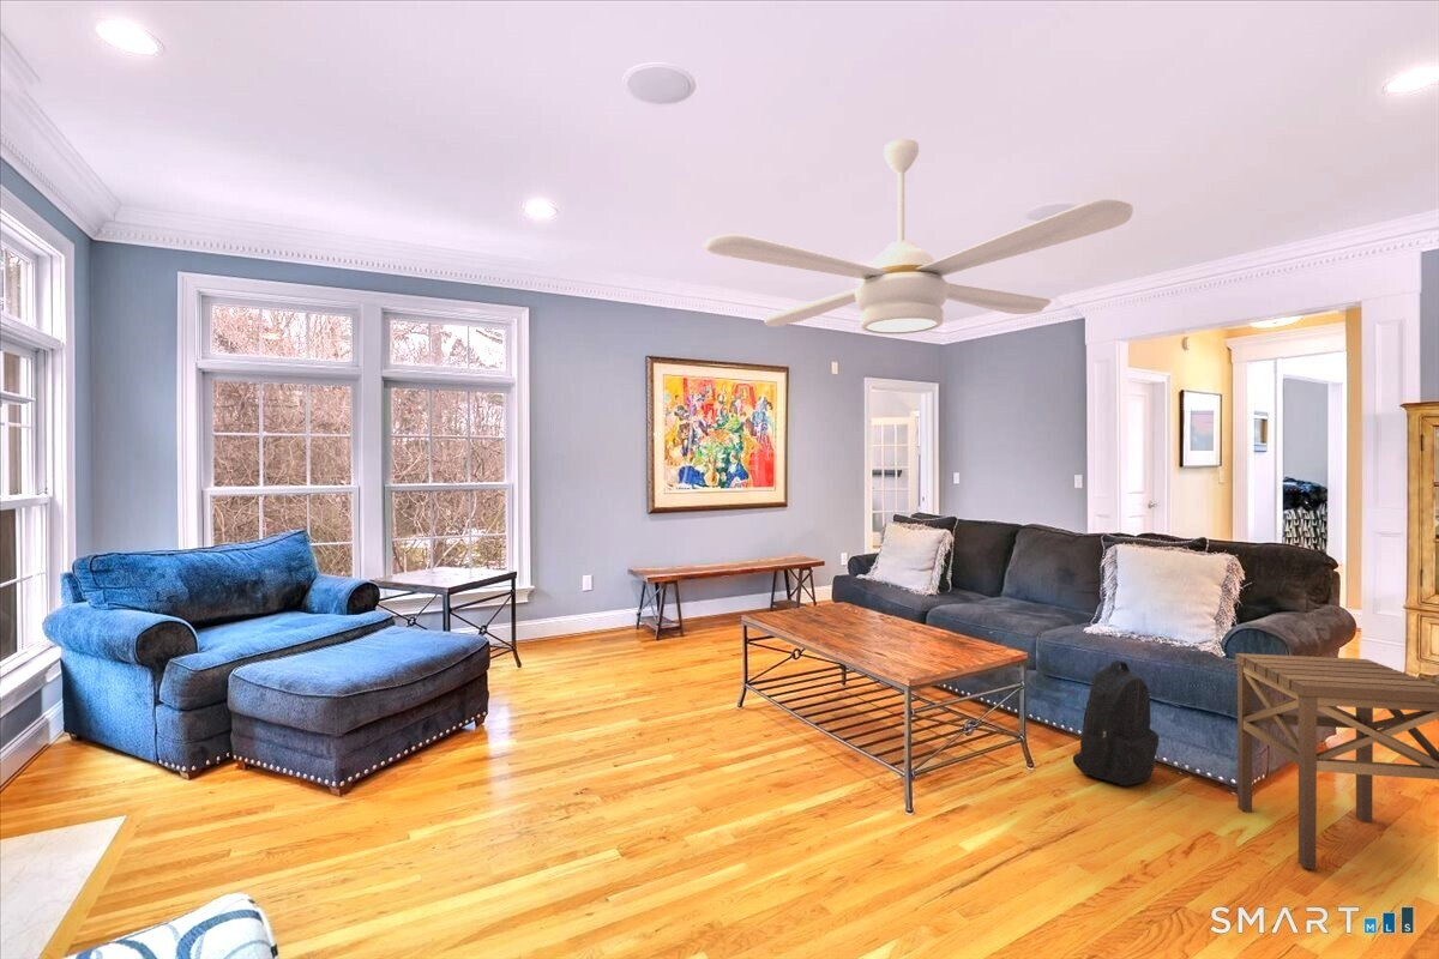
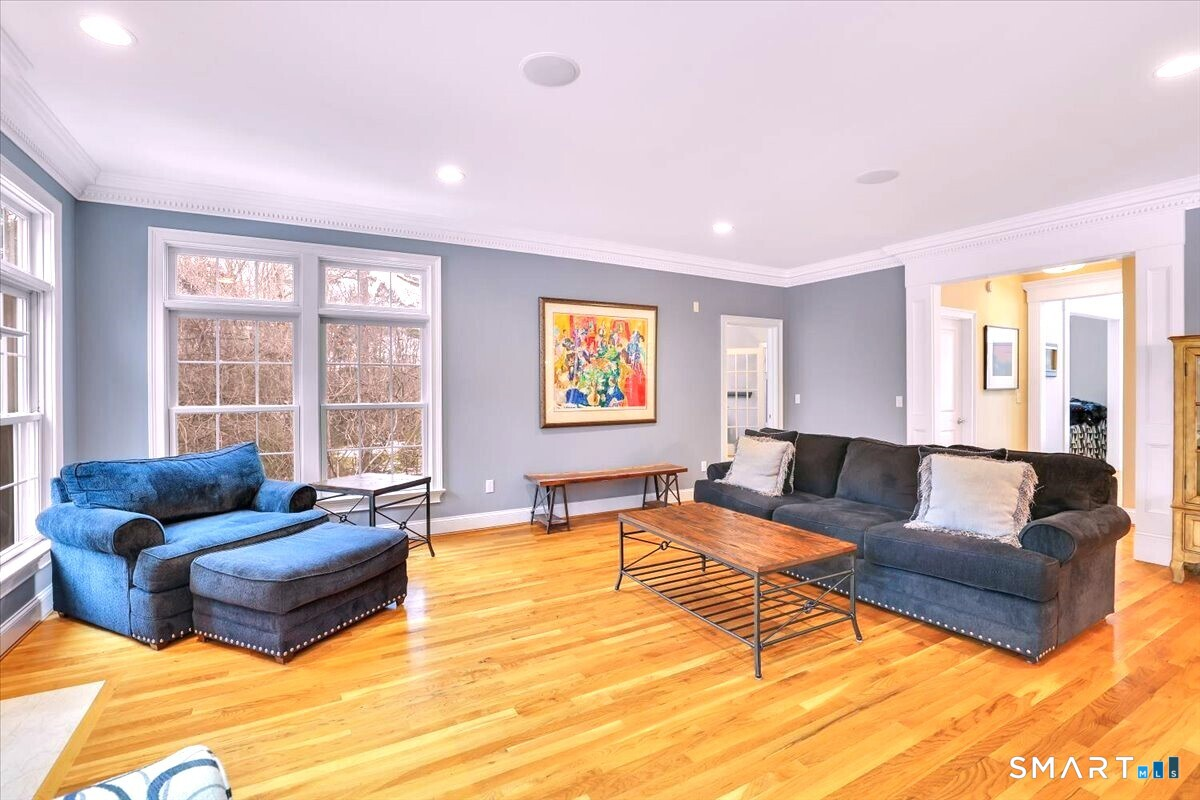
- ceiling fan [703,138,1134,336]
- side table [1234,652,1439,870]
- backpack [1072,659,1160,786]
